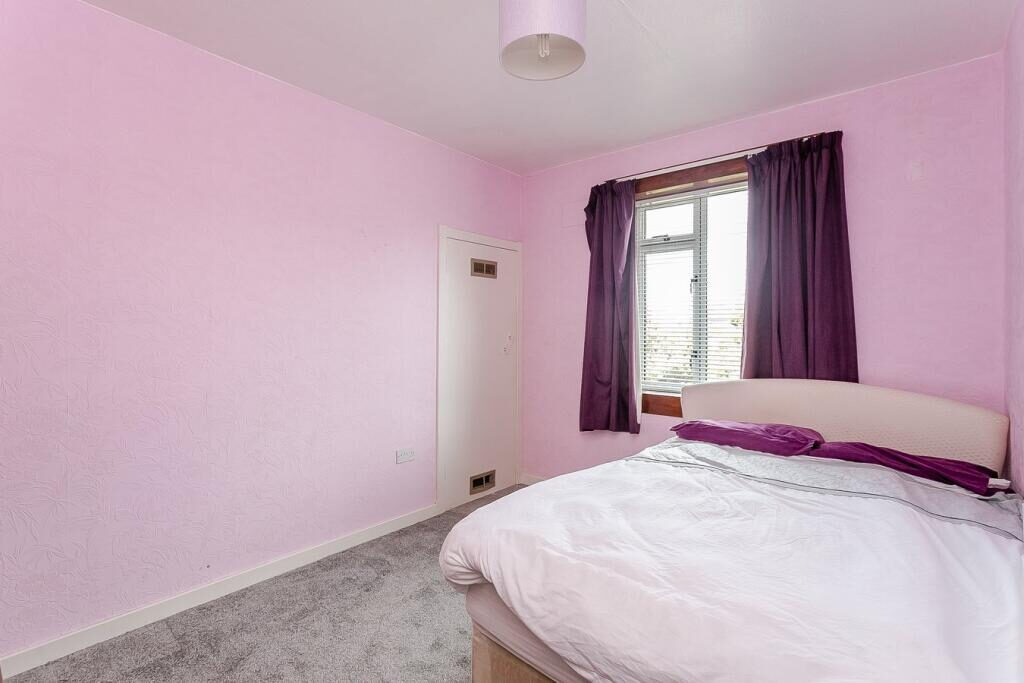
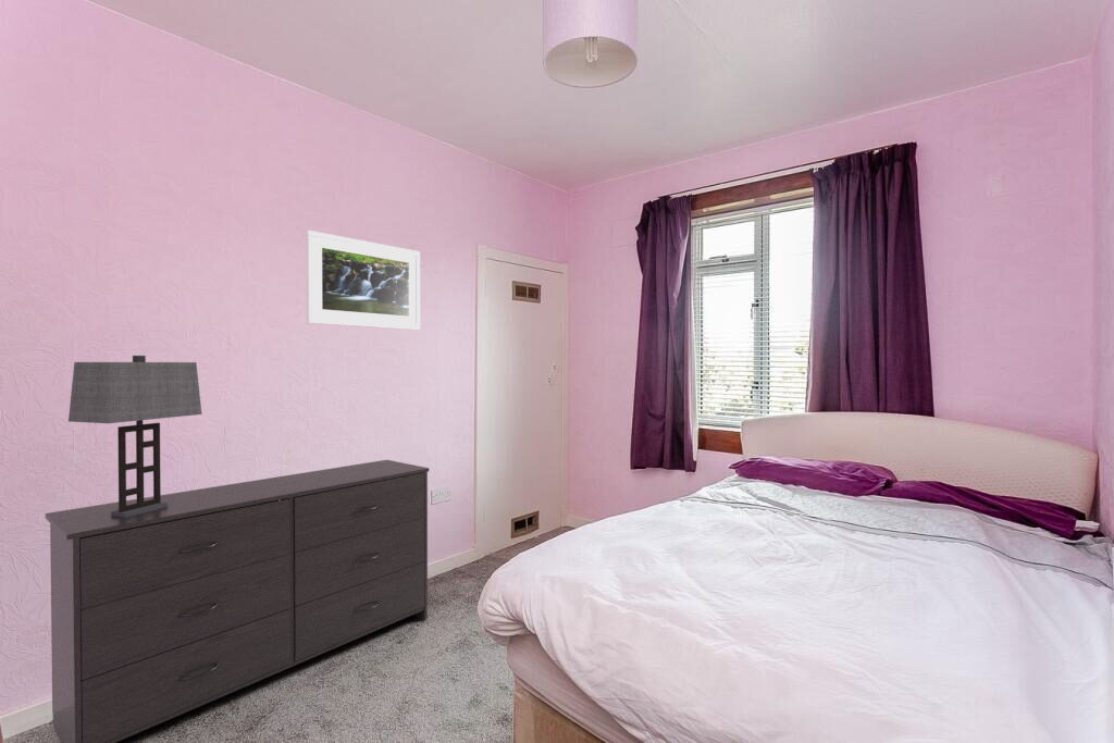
+ dresser [45,459,430,743]
+ table lamp [67,355,203,518]
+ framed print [305,230,421,331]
